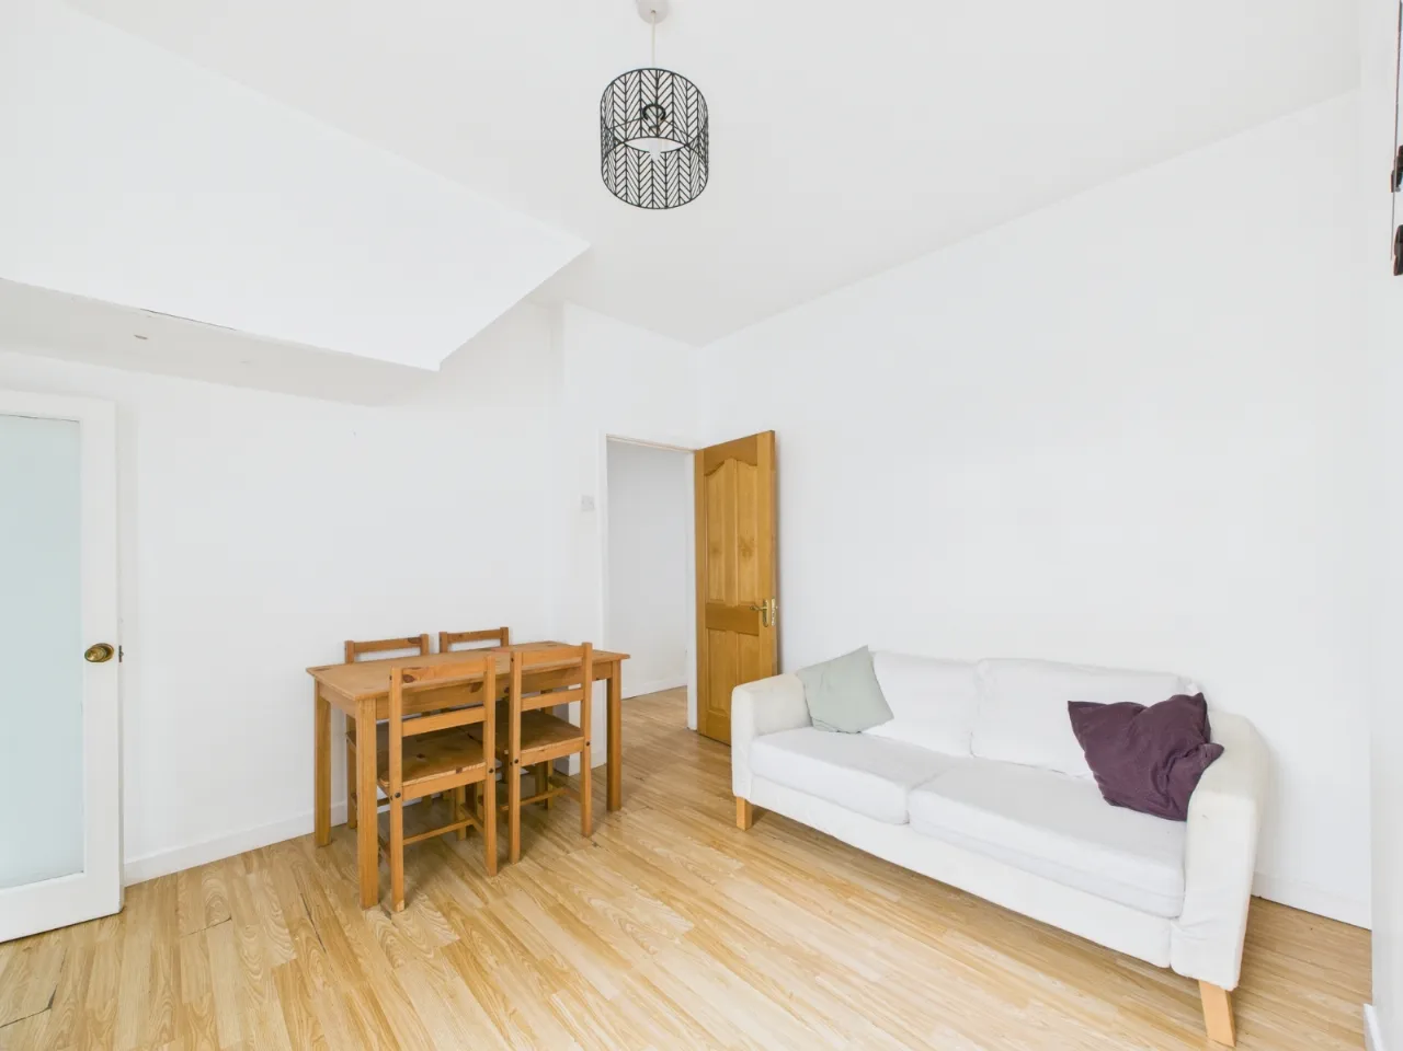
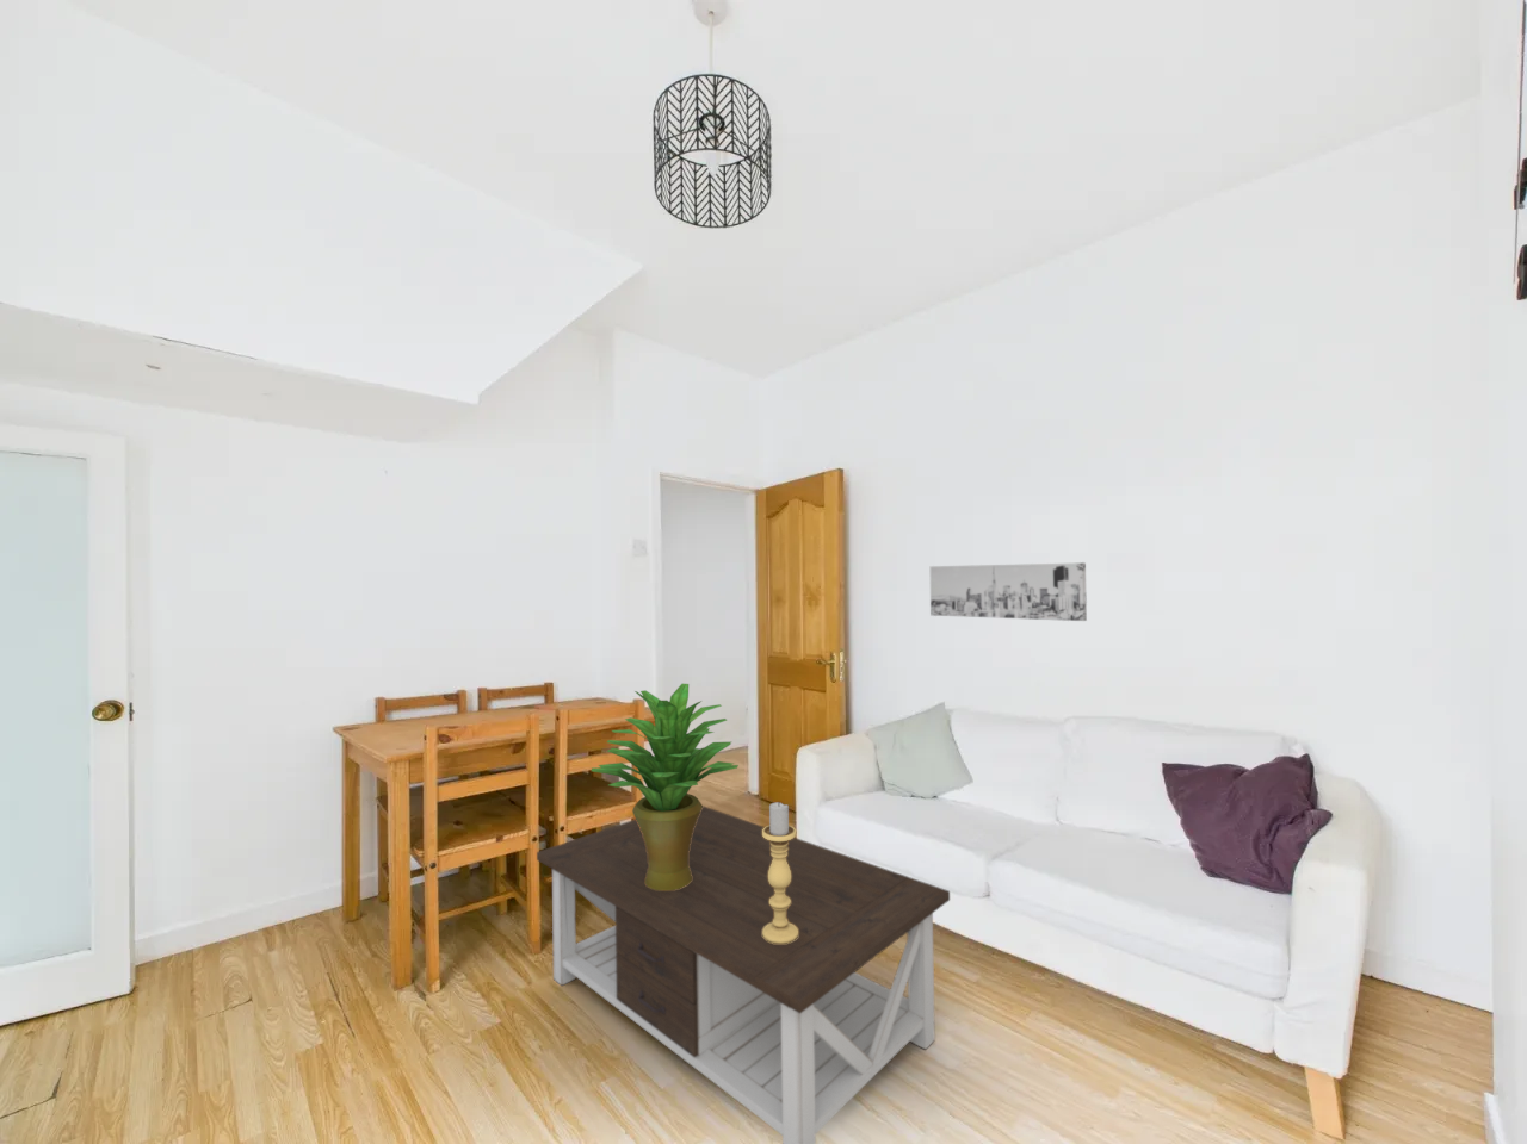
+ potted plant [590,683,739,890]
+ coffee table [535,804,951,1144]
+ wall art [929,561,1088,622]
+ candle holder [762,800,798,943]
